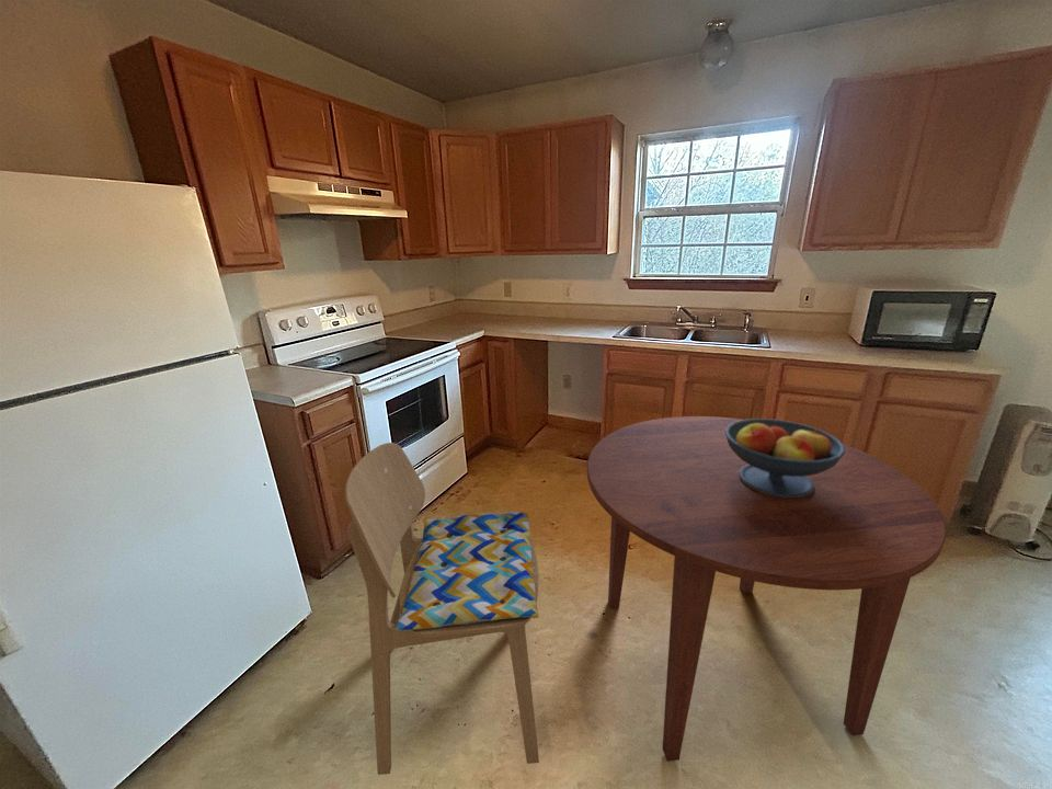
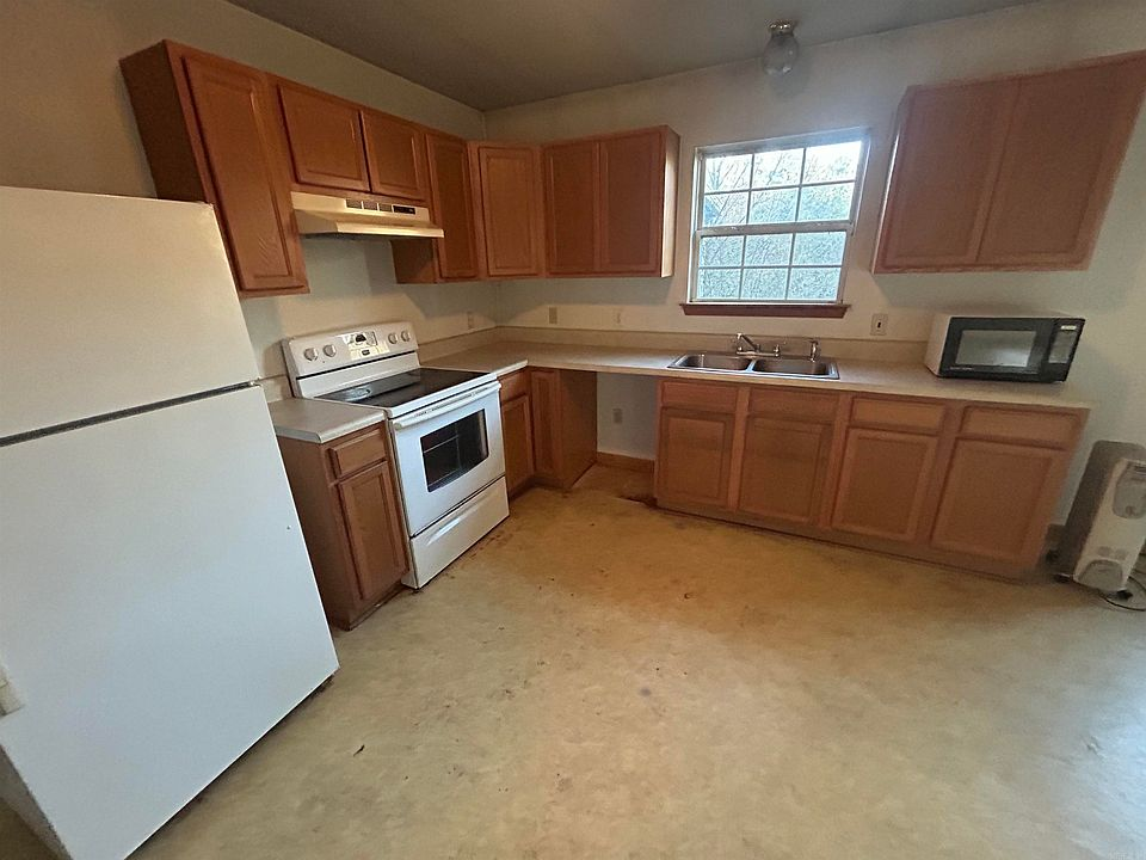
- fruit bowl [724,418,846,498]
- dining chair [344,442,540,776]
- dining table [586,415,947,763]
